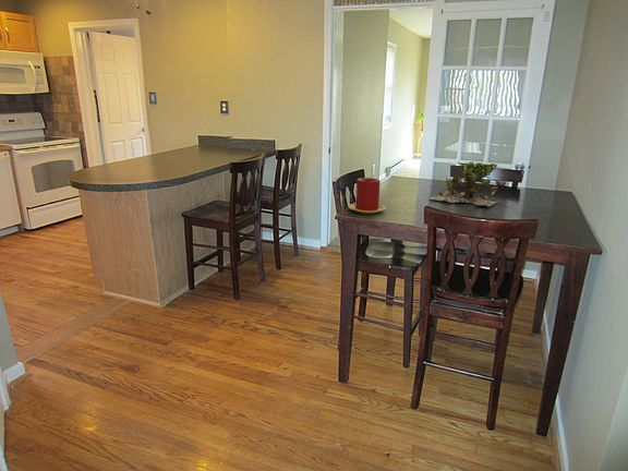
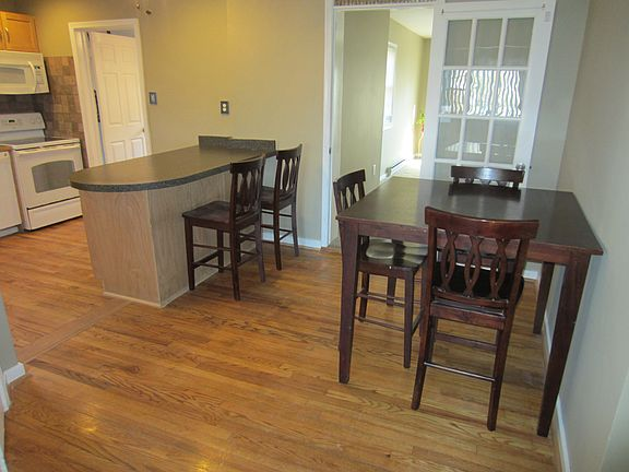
- candle [348,177,387,215]
- plant [430,160,503,208]
